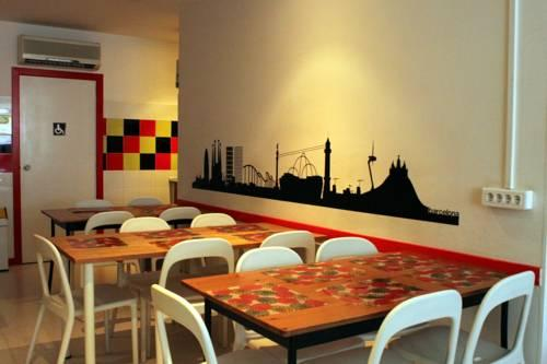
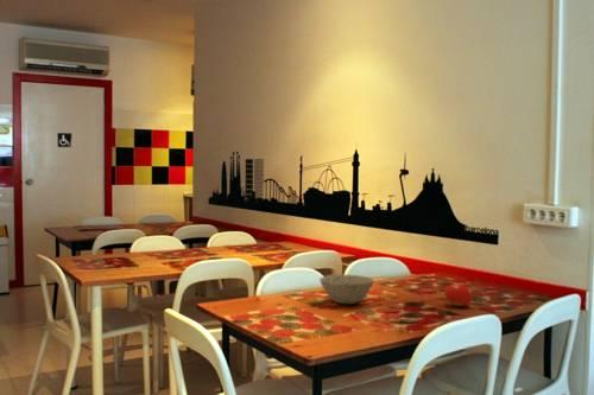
+ fruit [443,280,474,307]
+ bowl [318,273,375,305]
